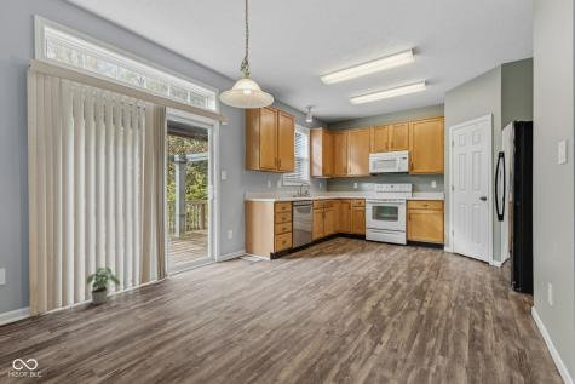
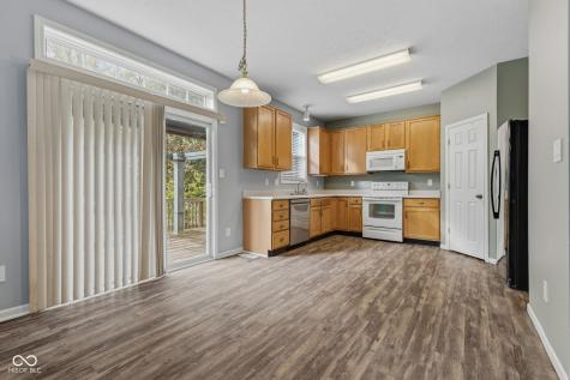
- potted plant [85,266,121,305]
